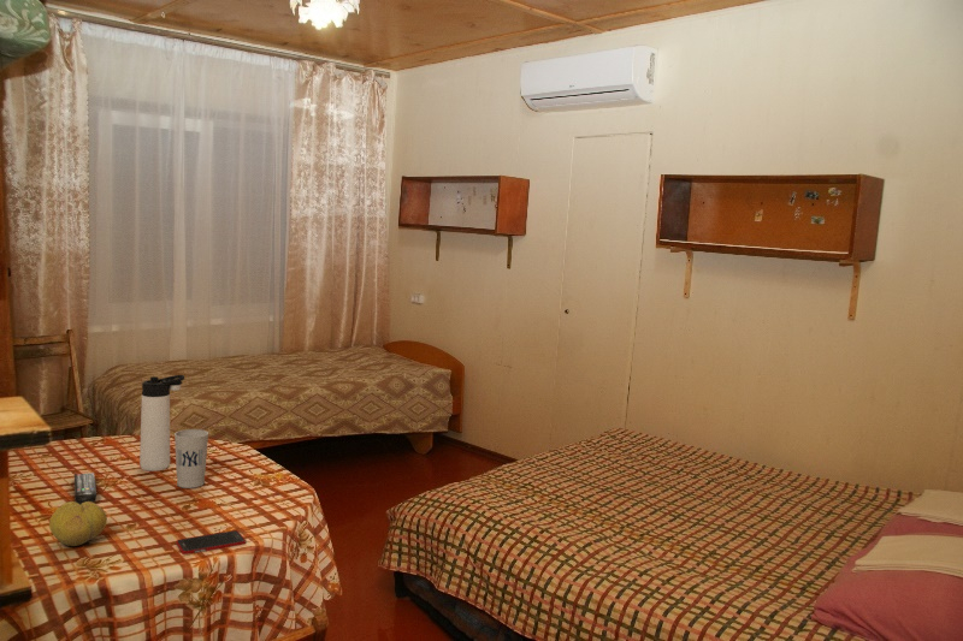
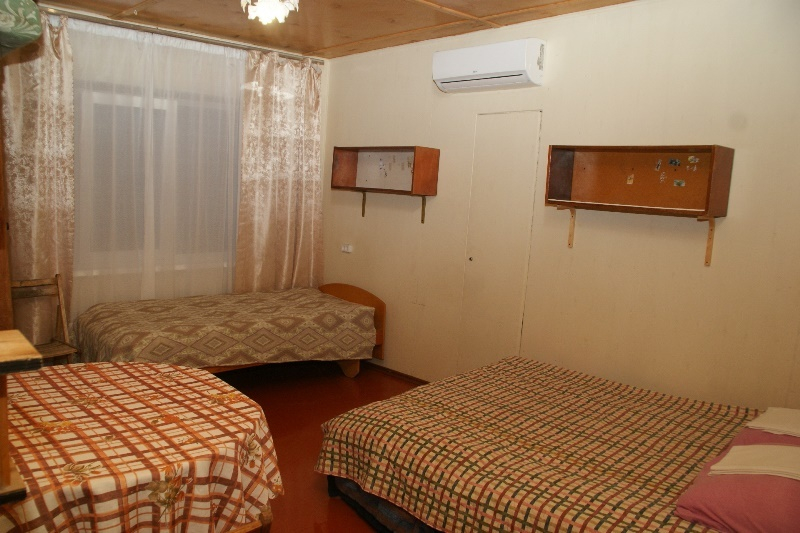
- cup [173,428,209,489]
- remote control [73,471,98,505]
- cell phone [176,529,247,556]
- thermos bottle [138,374,185,473]
- fruit [48,500,108,547]
